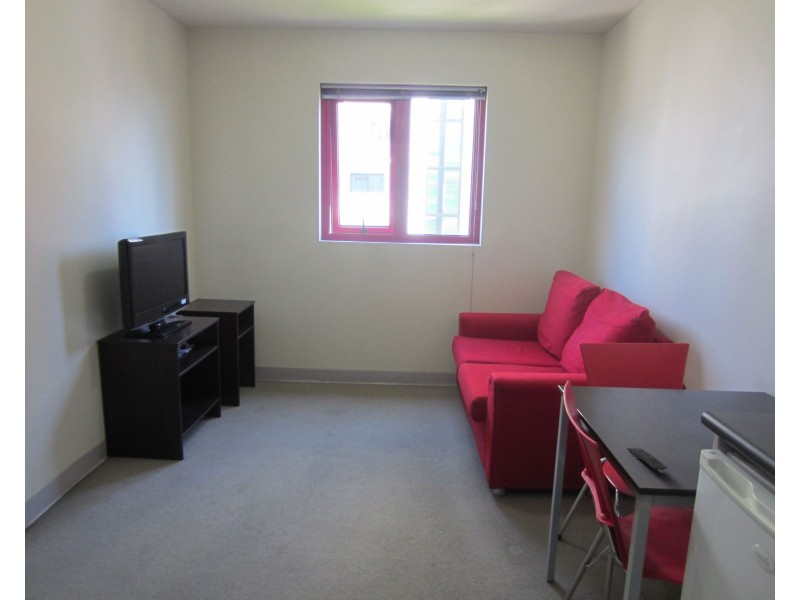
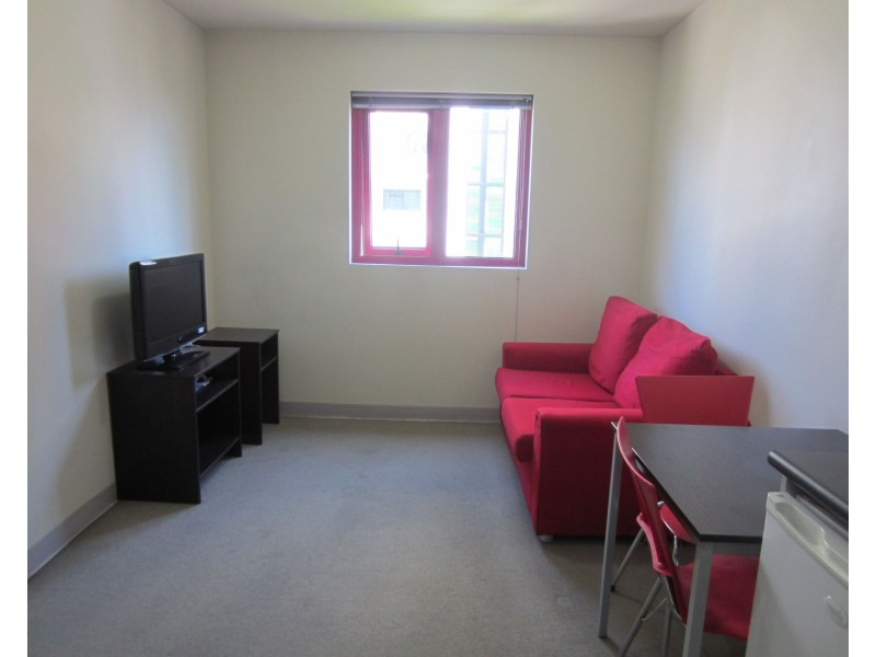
- remote control [626,447,669,474]
